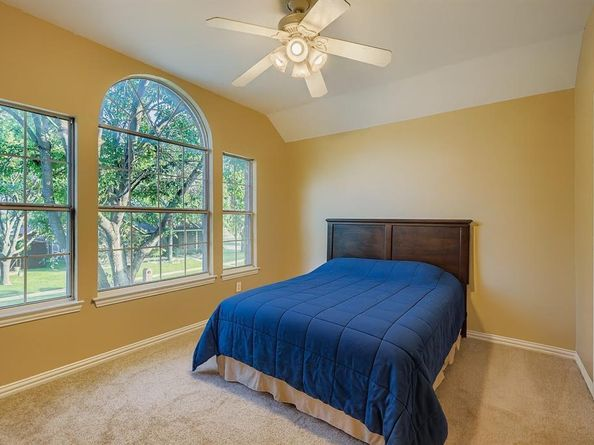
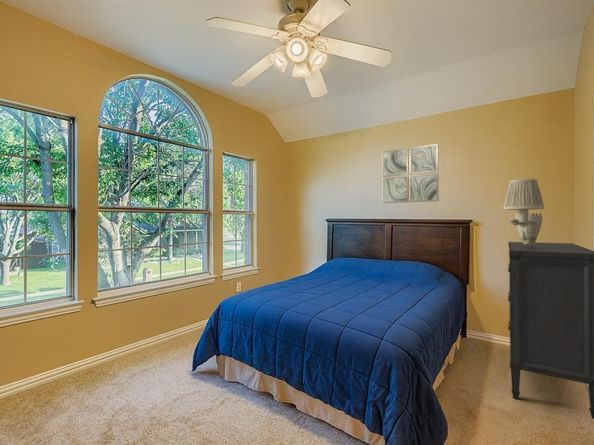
+ wall sconce [502,178,546,244]
+ dresser [507,241,594,420]
+ wall art [381,143,440,204]
